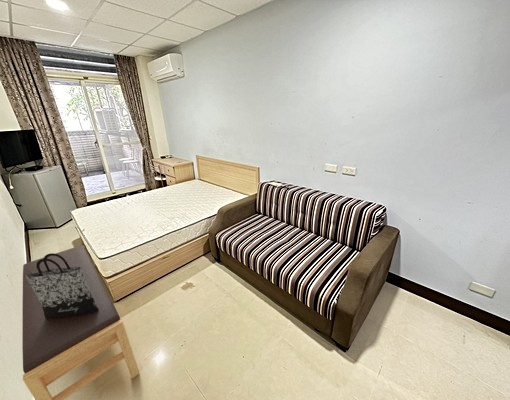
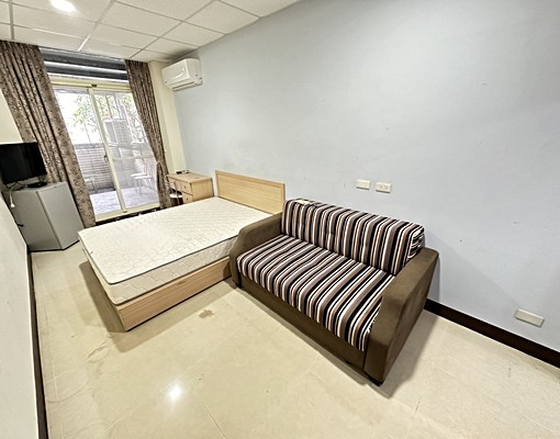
- bench [21,244,140,400]
- tote bag [26,252,99,318]
